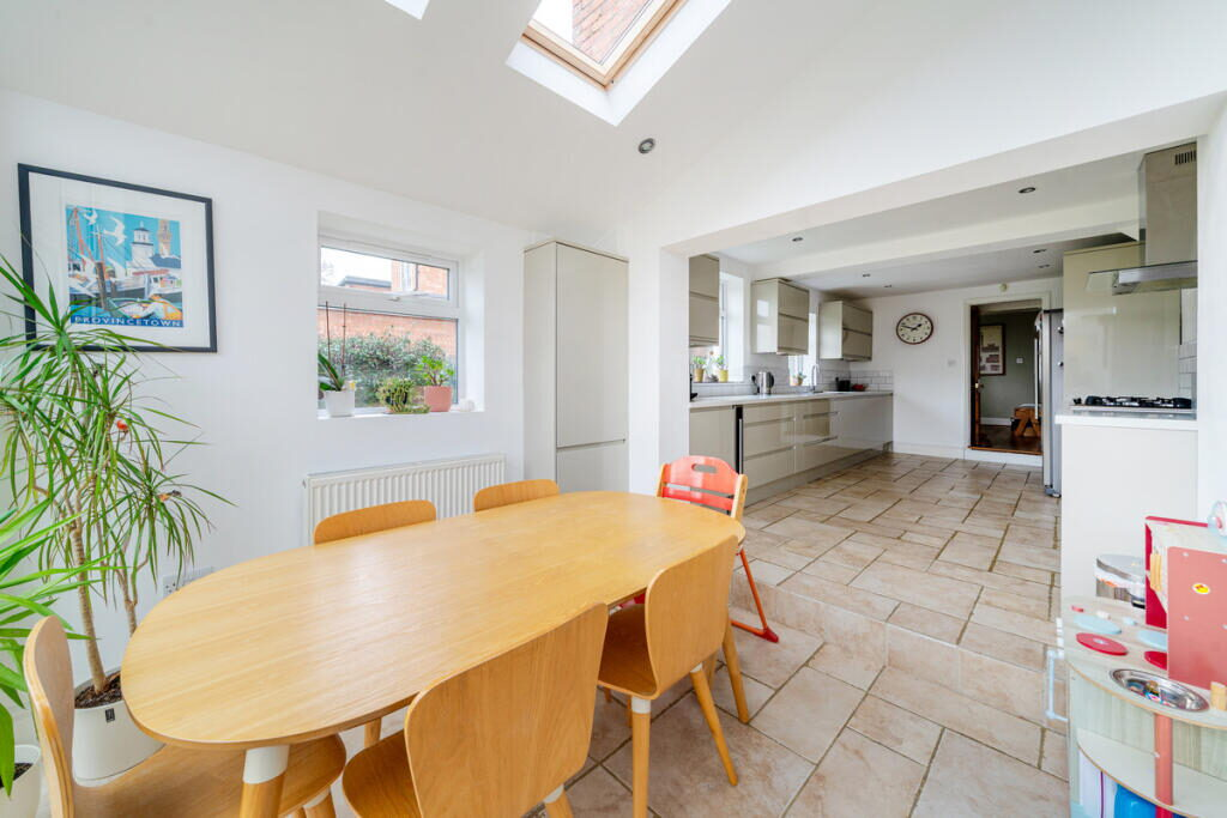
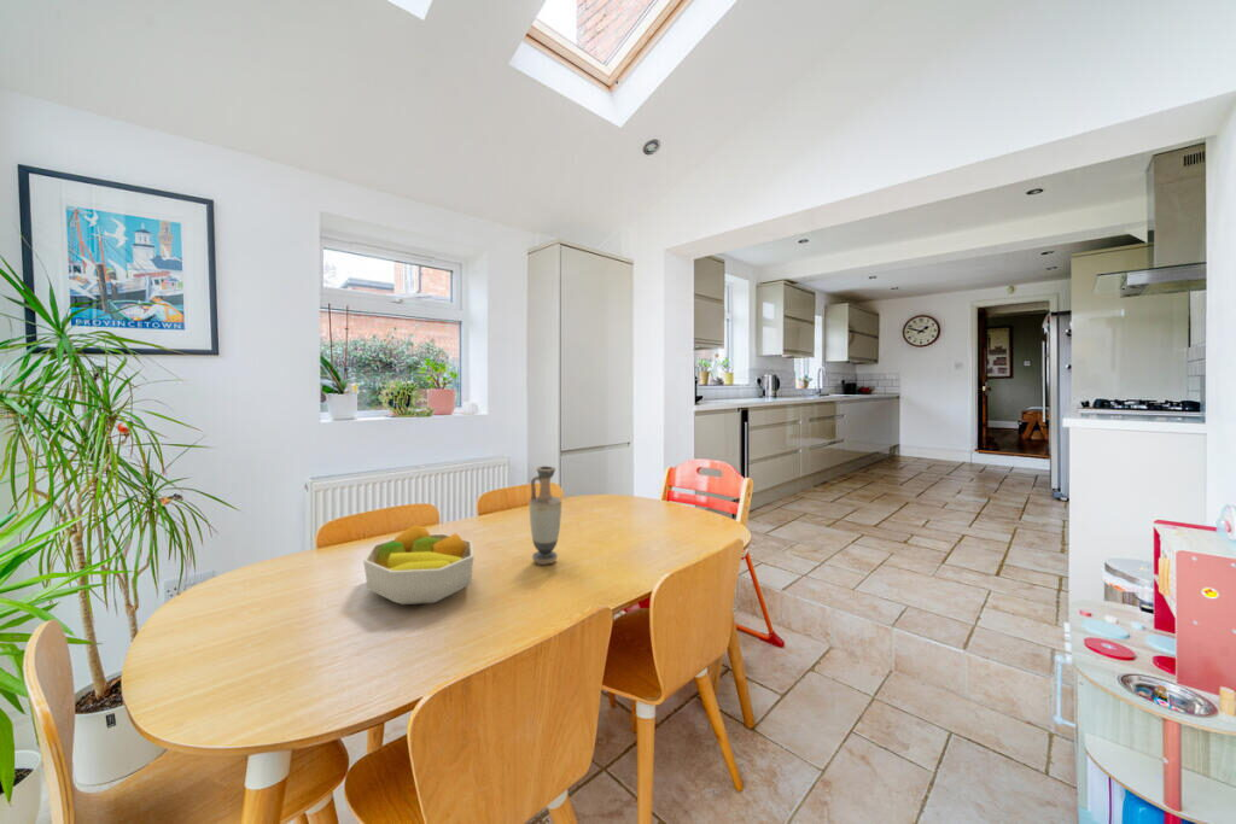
+ vase [527,464,562,566]
+ fruit bowl [362,524,474,606]
